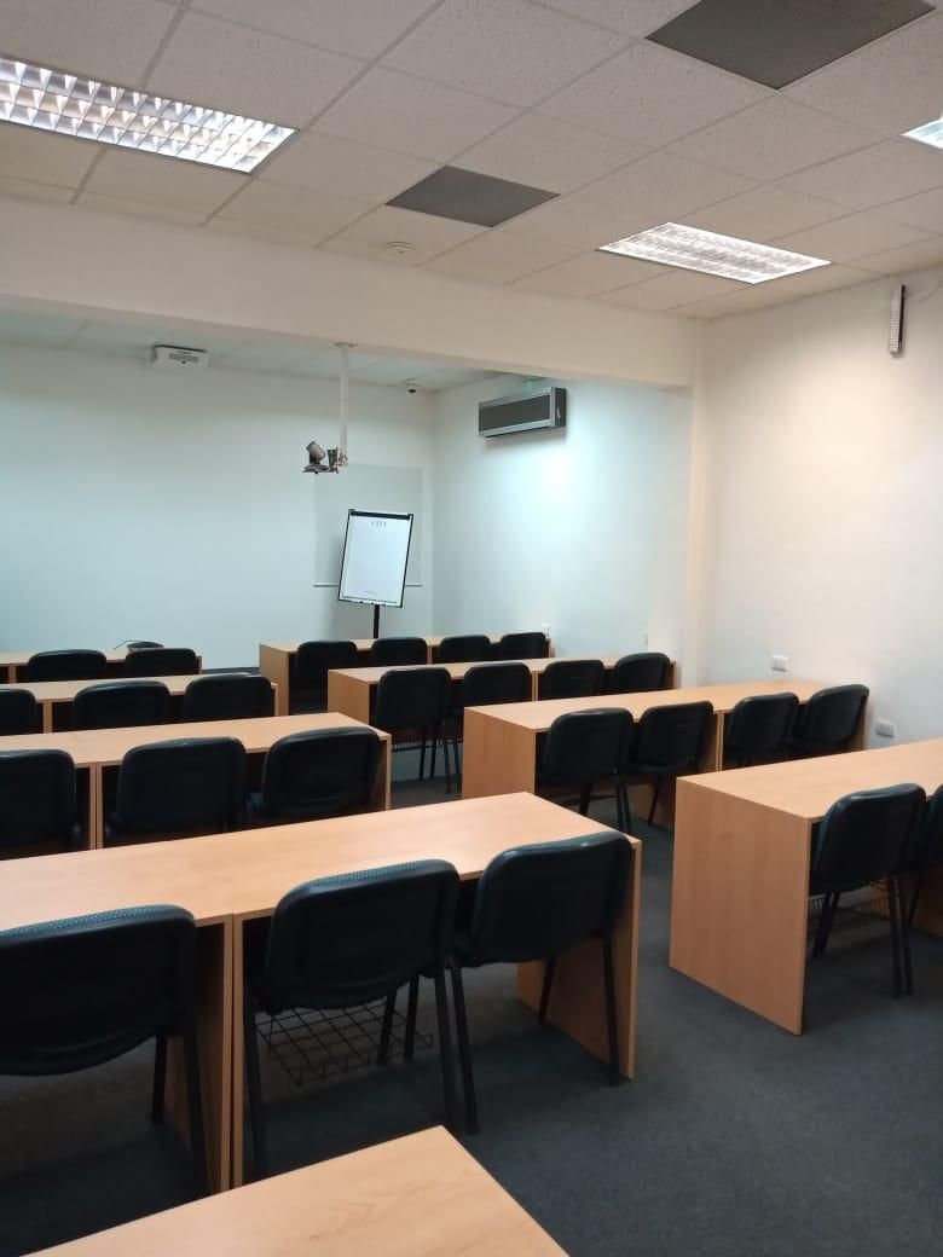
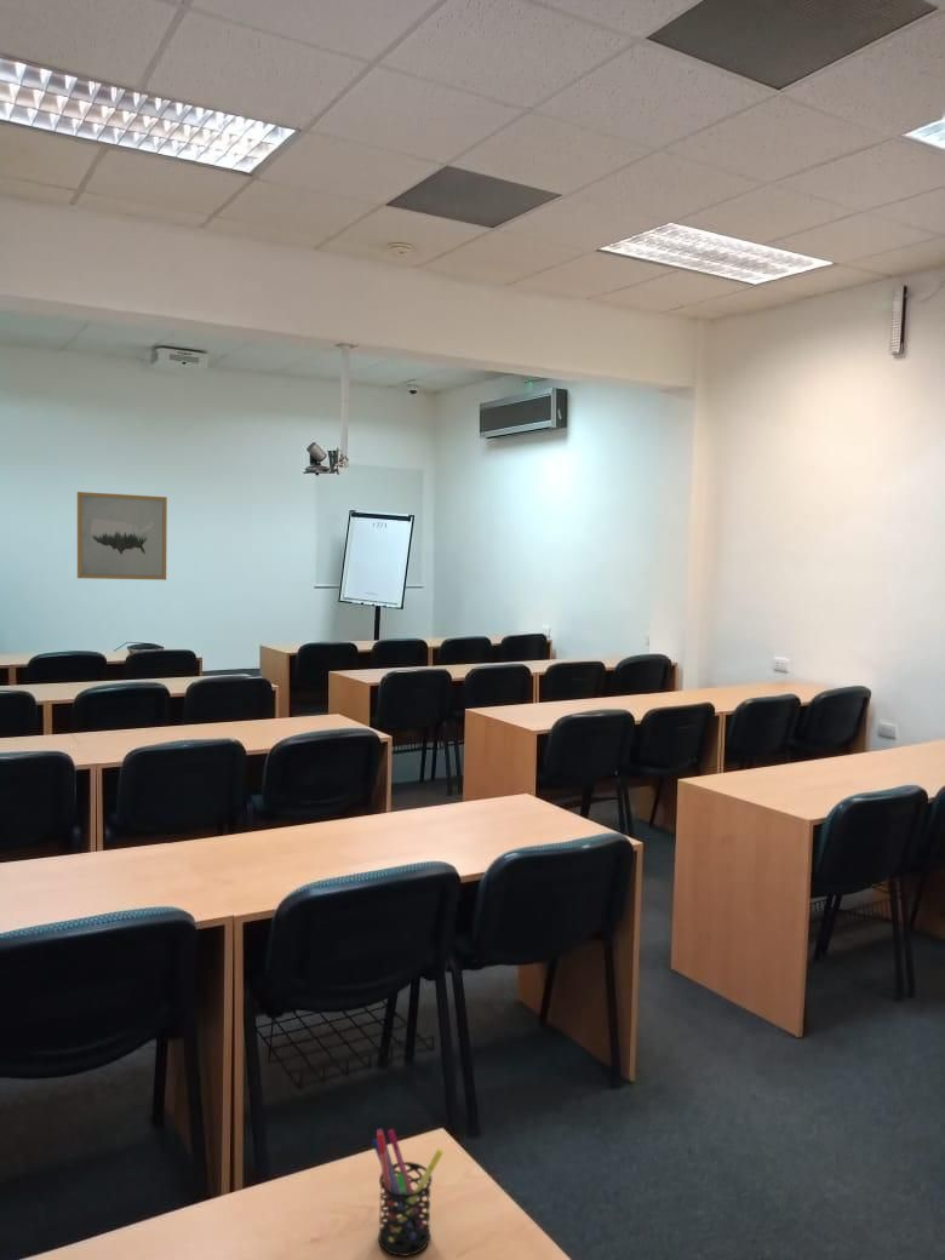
+ wall art [76,491,168,582]
+ pen holder [371,1128,445,1258]
